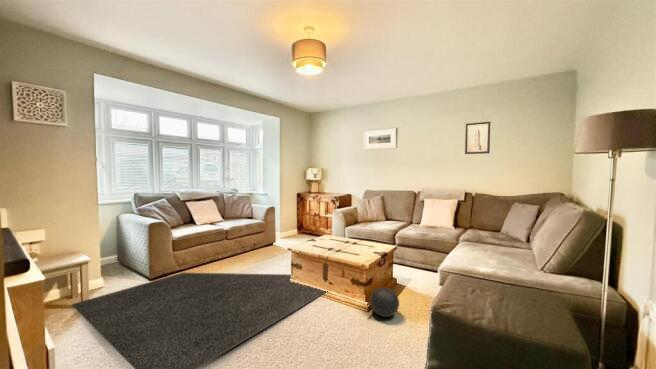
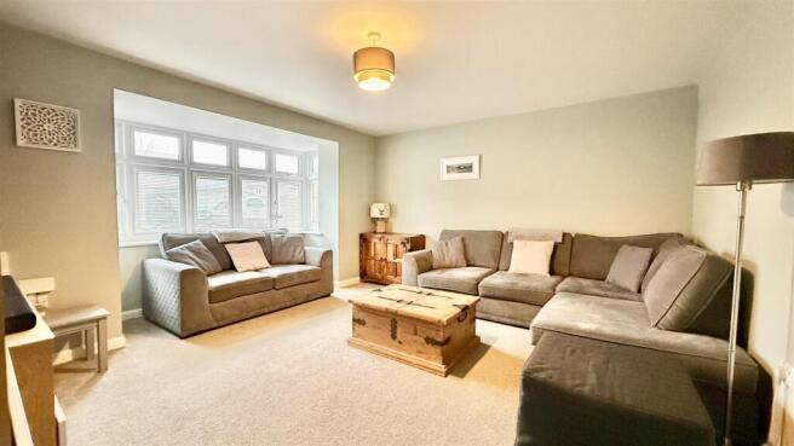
- wall art [464,121,492,155]
- ball [369,286,400,318]
- rug [71,272,327,369]
